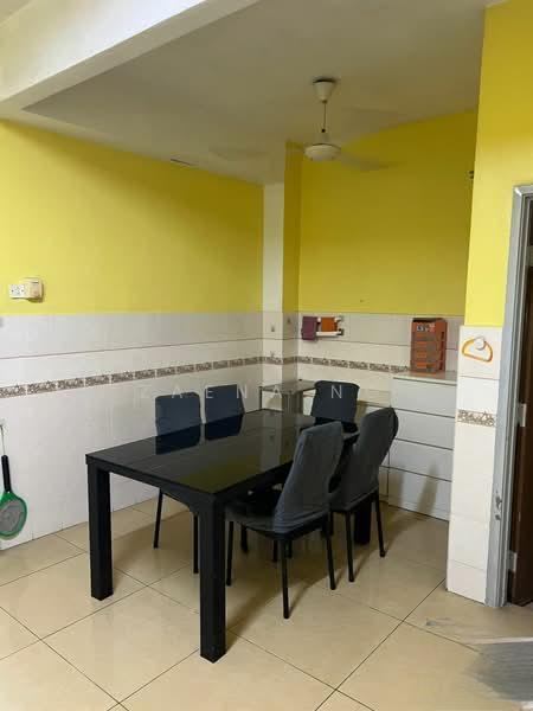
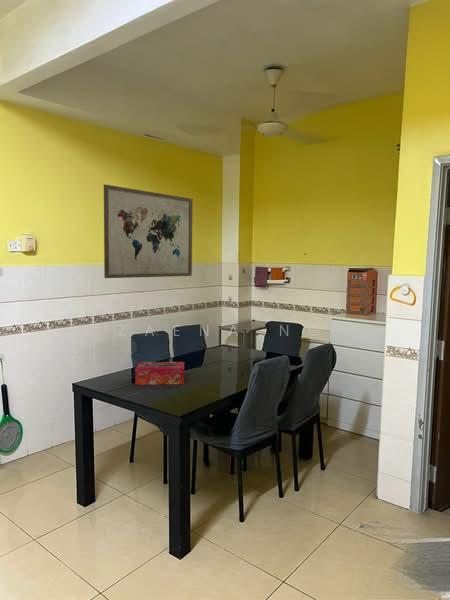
+ wall art [103,184,194,279]
+ tissue box [134,361,185,386]
